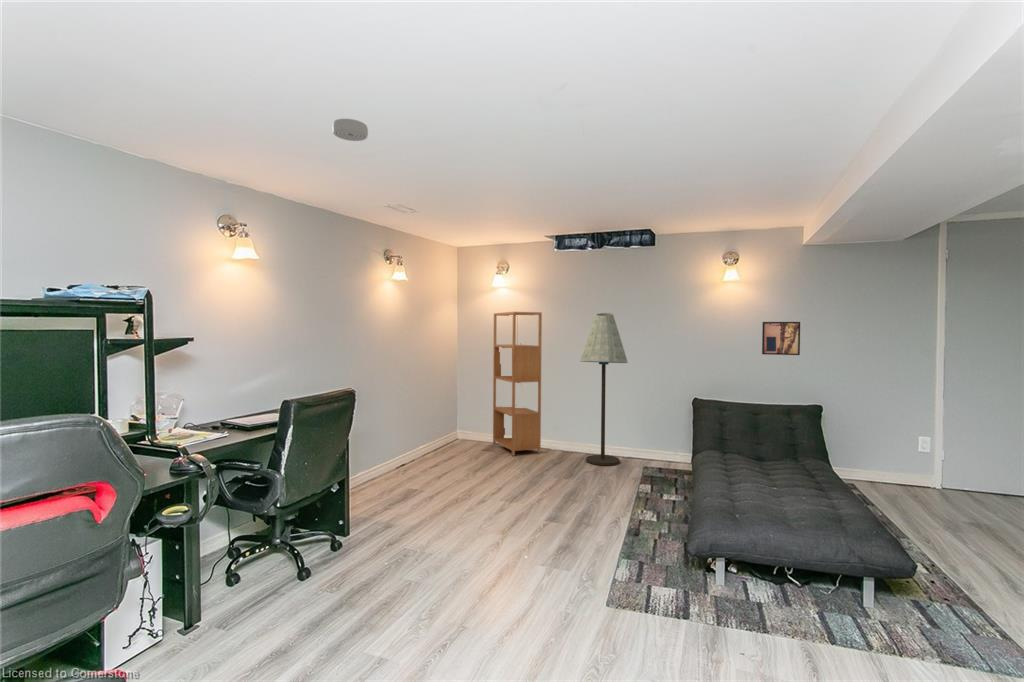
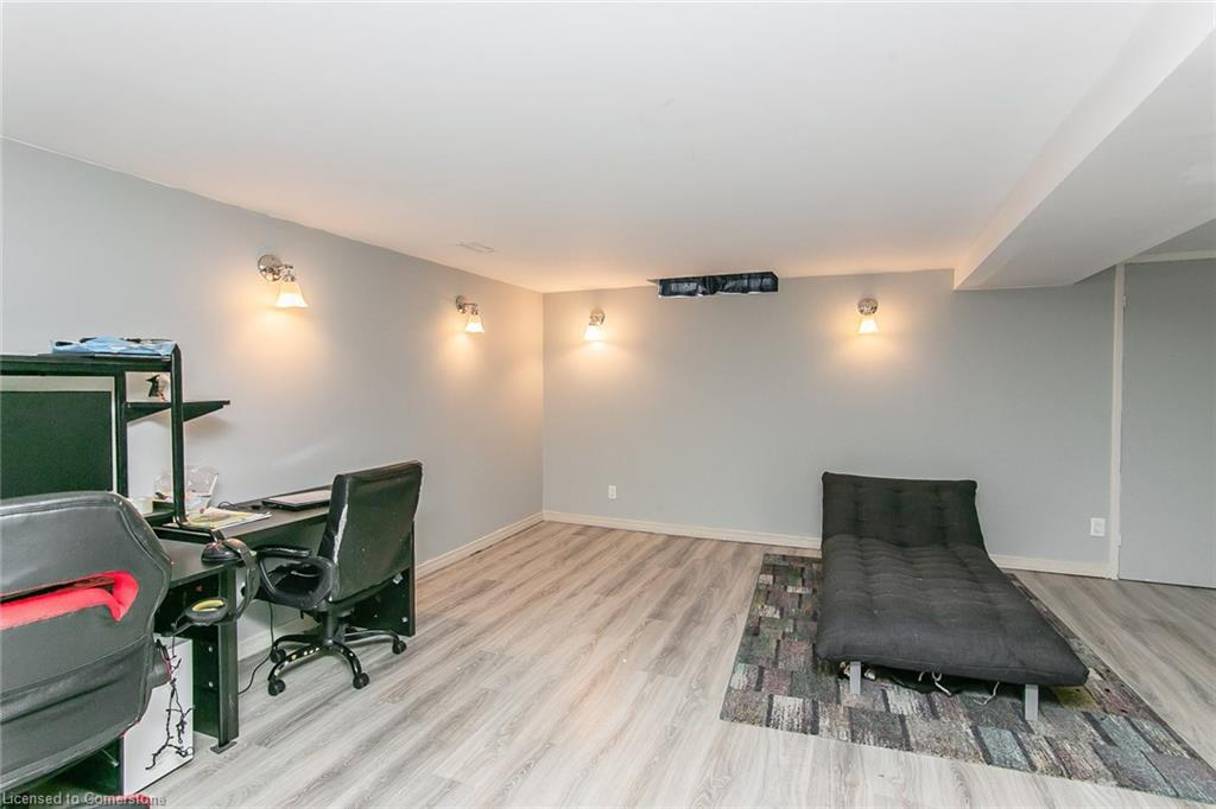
- floor lamp [579,312,629,467]
- smoke detector [332,118,369,142]
- bookshelf [492,311,543,457]
- wall art [761,321,801,356]
